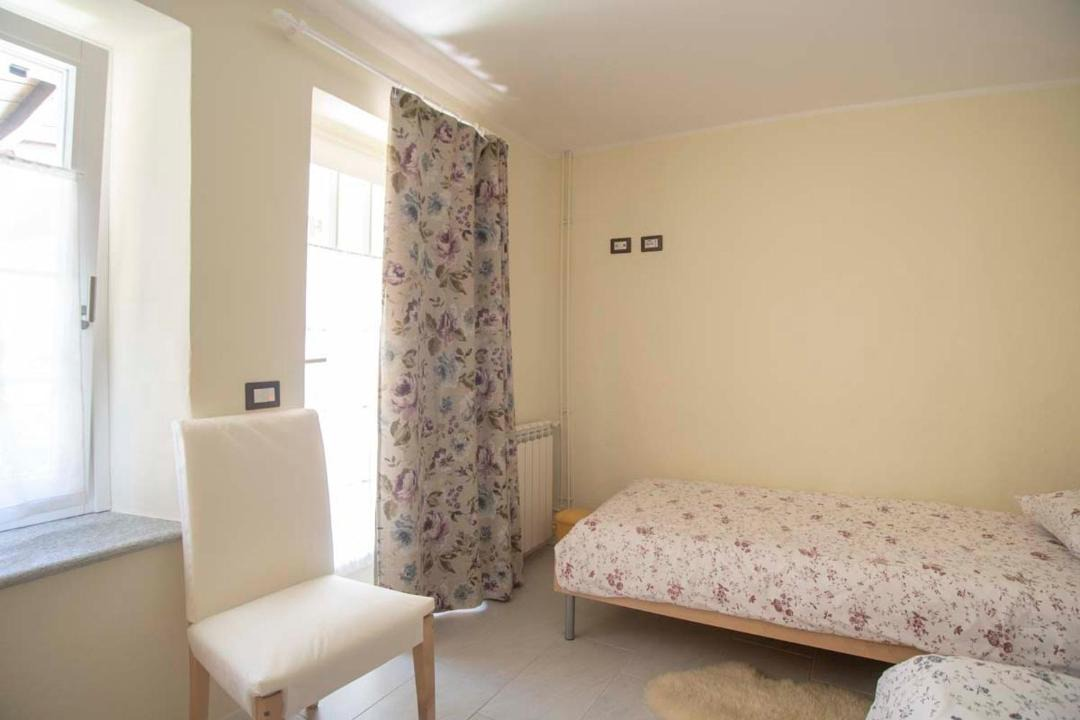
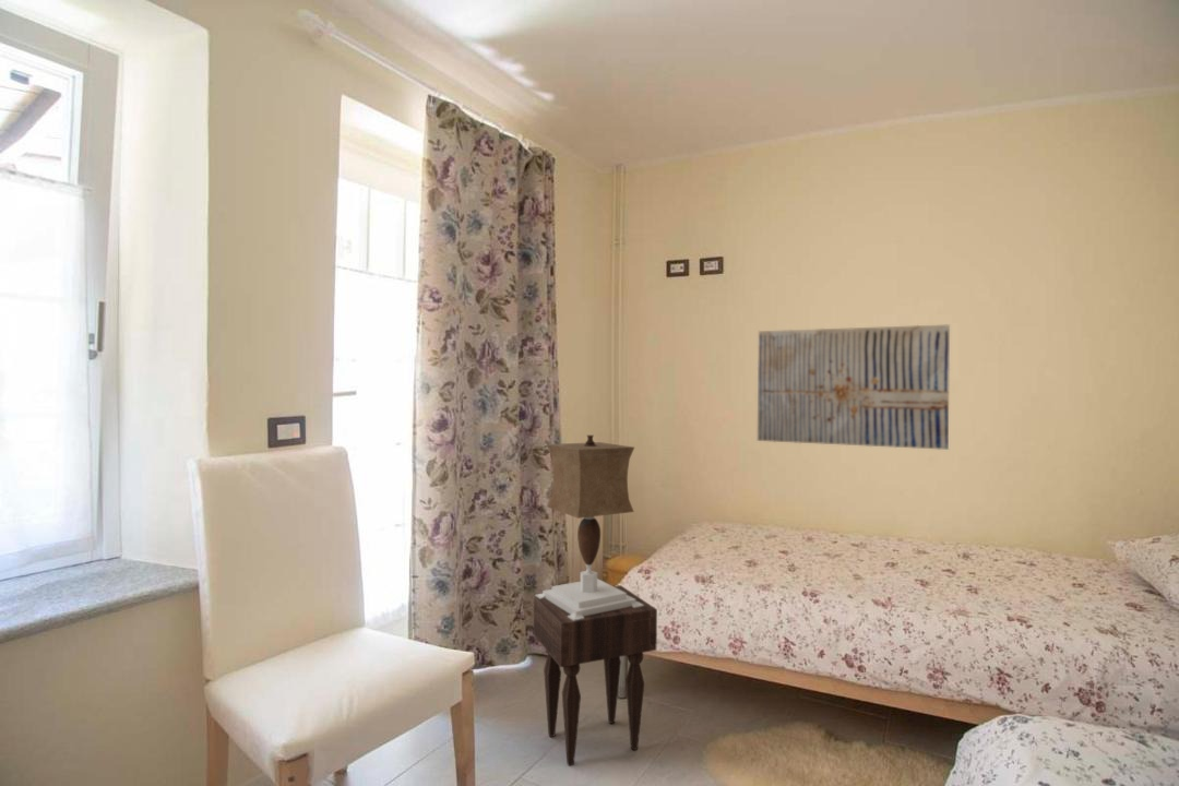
+ wall art [757,323,951,451]
+ nightstand [533,584,658,767]
+ table lamp [534,434,644,621]
